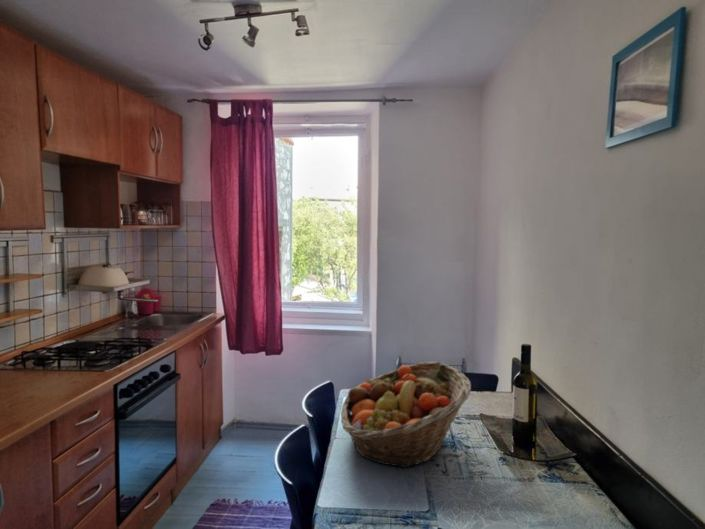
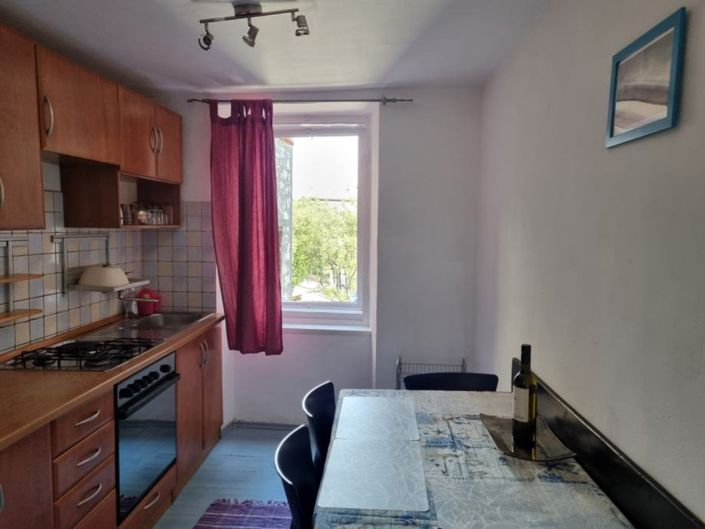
- fruit basket [340,361,472,469]
